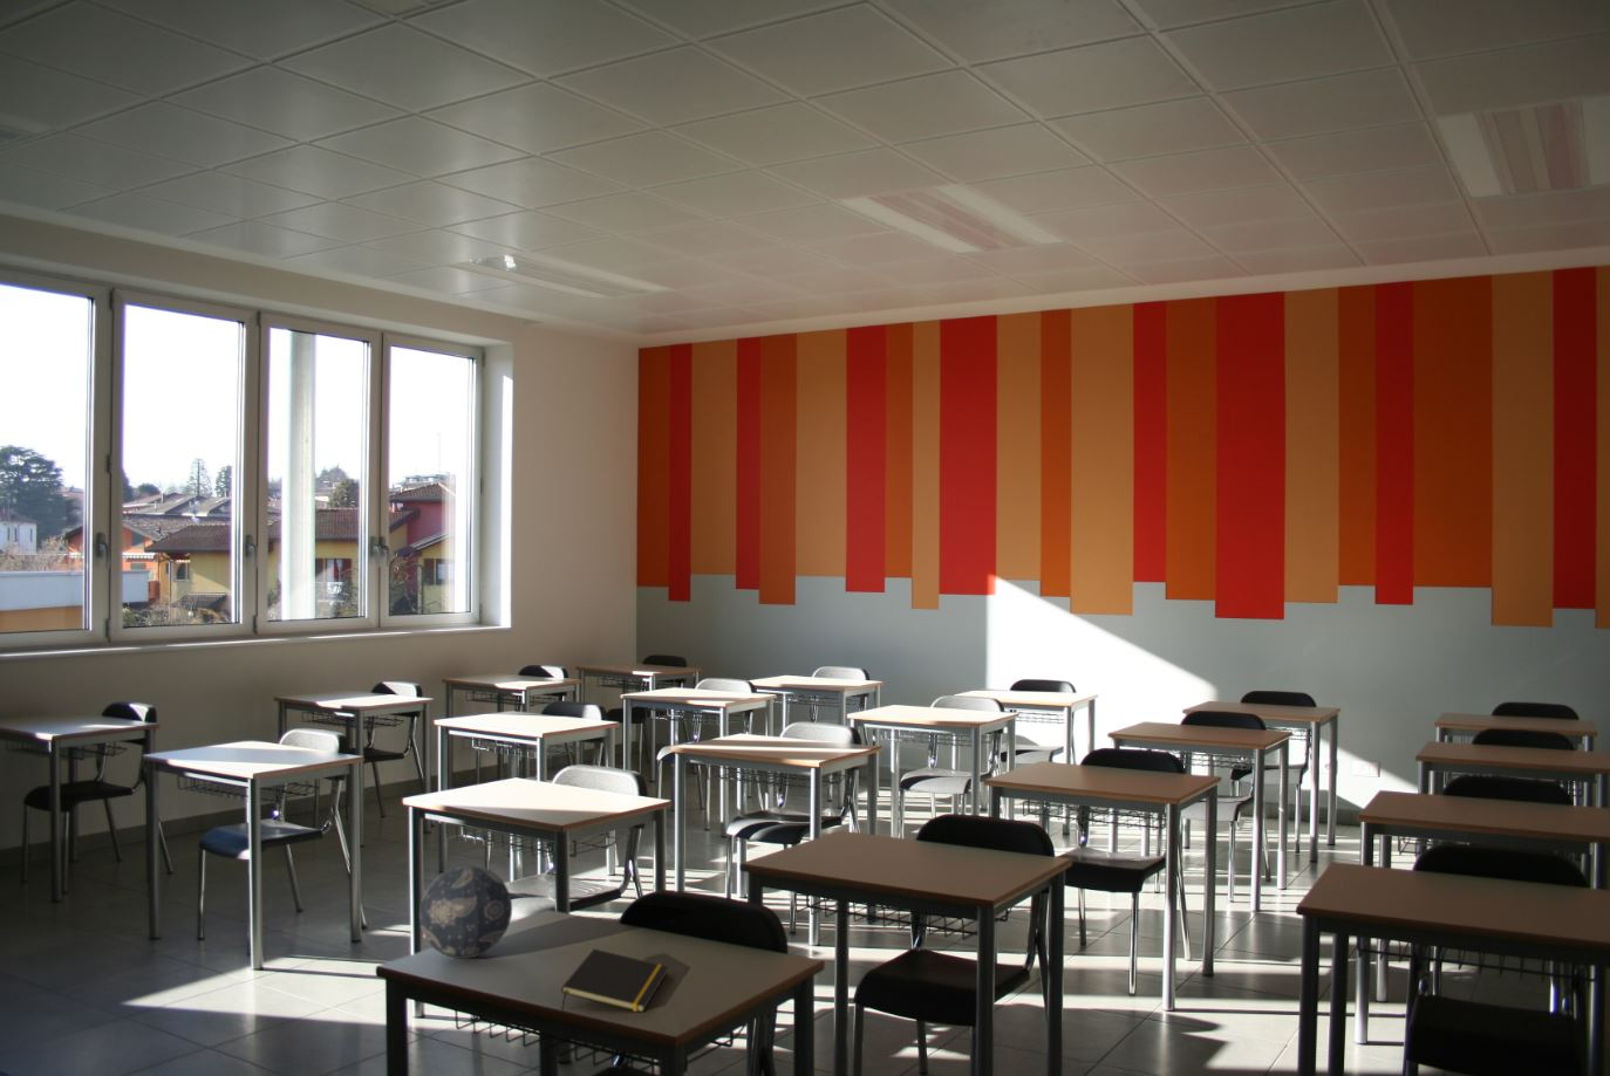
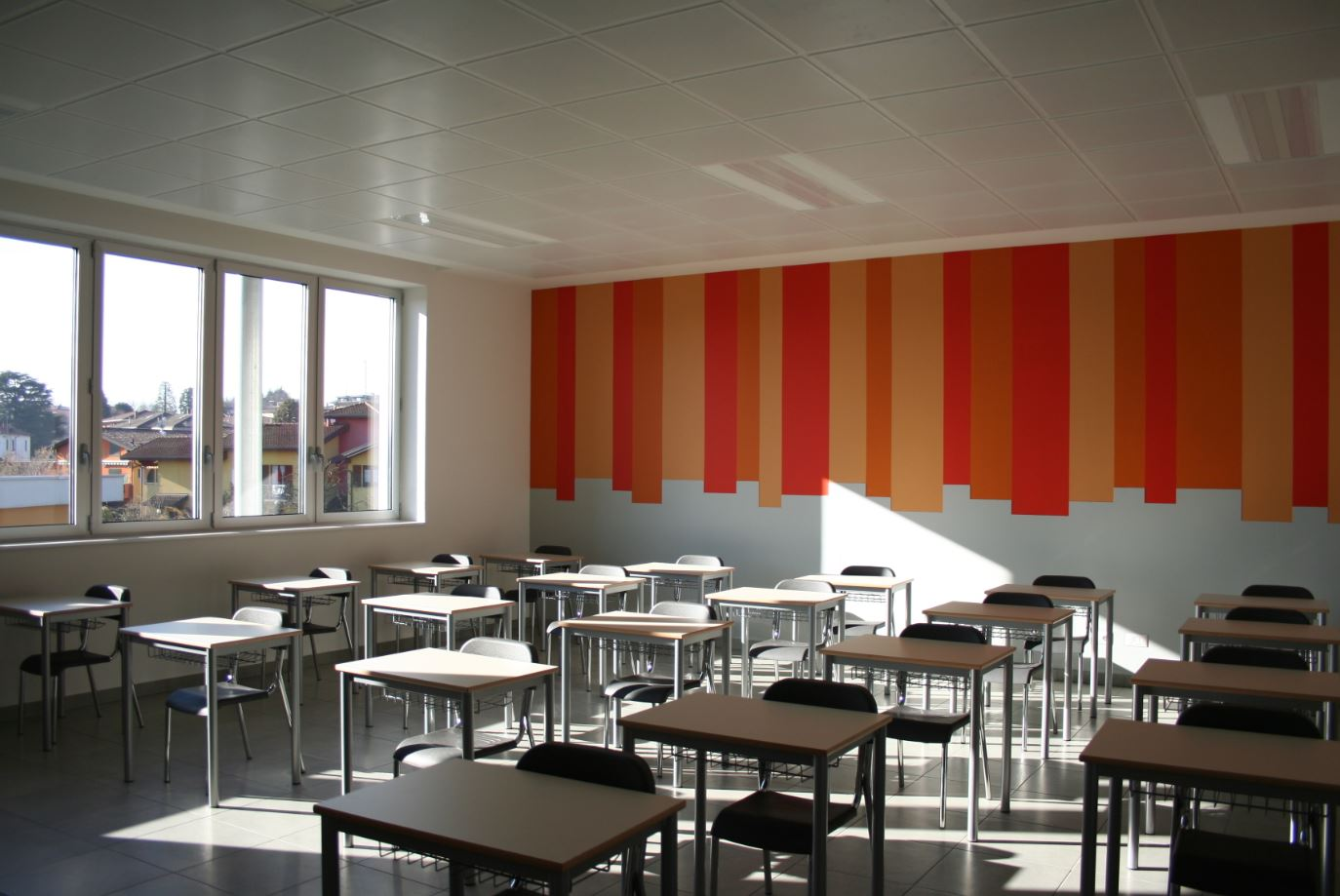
- notepad [560,949,669,1014]
- decorative ball [418,865,513,960]
